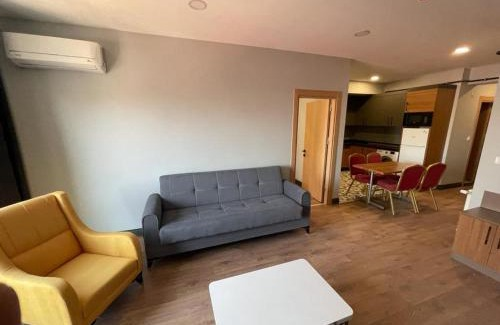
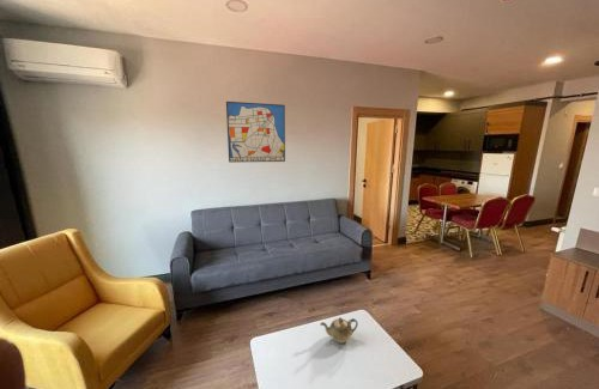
+ wall art [225,101,286,164]
+ teapot [319,316,359,345]
